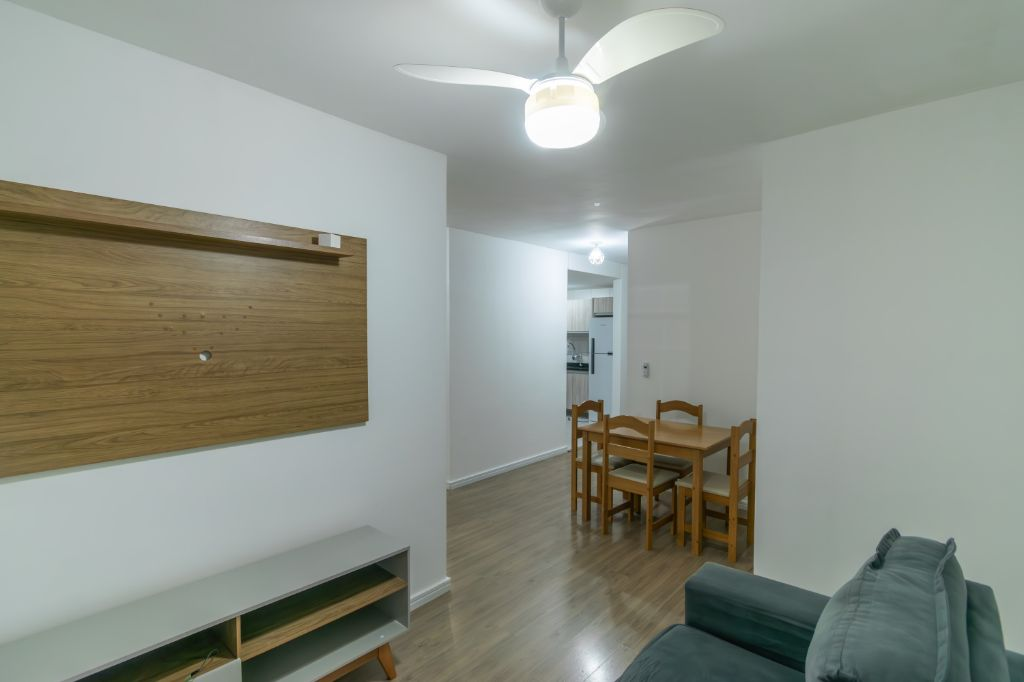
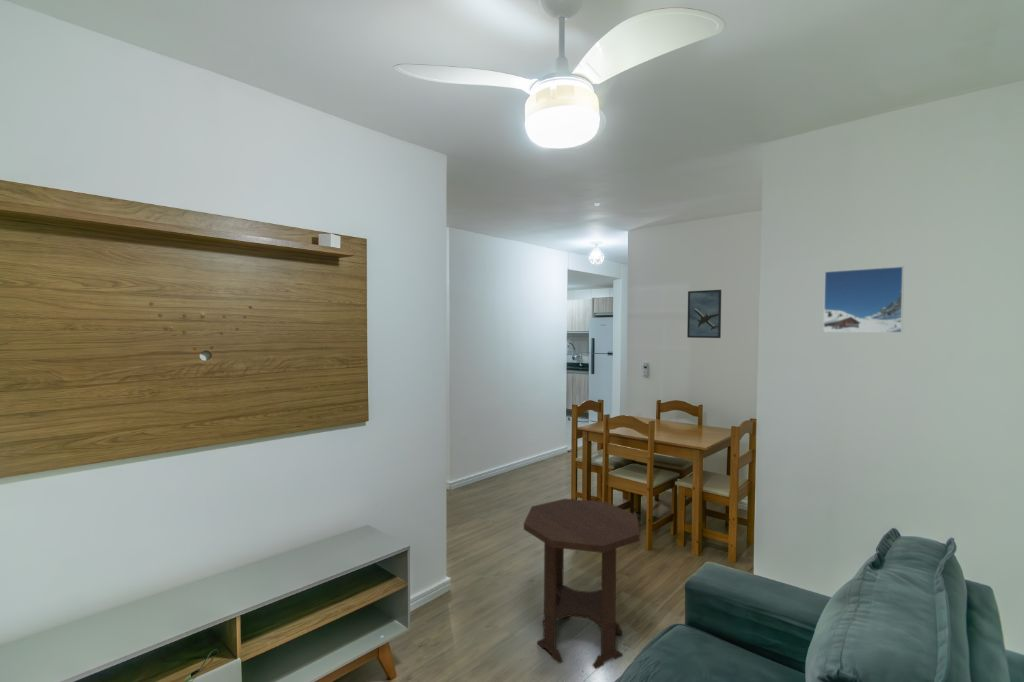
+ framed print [686,289,722,339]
+ side table [523,498,640,670]
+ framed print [822,265,905,334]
